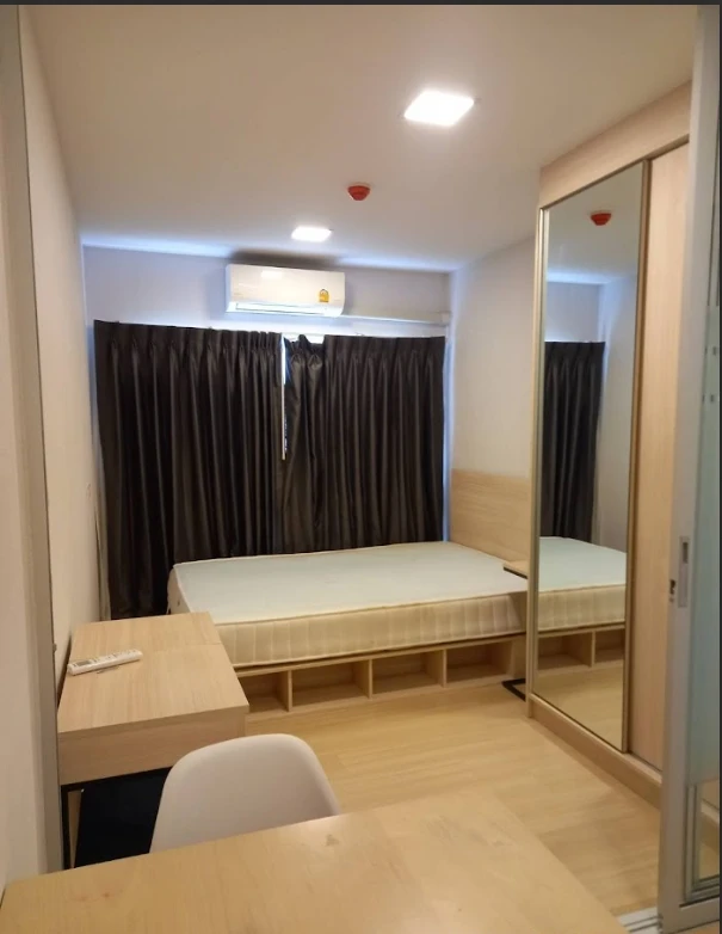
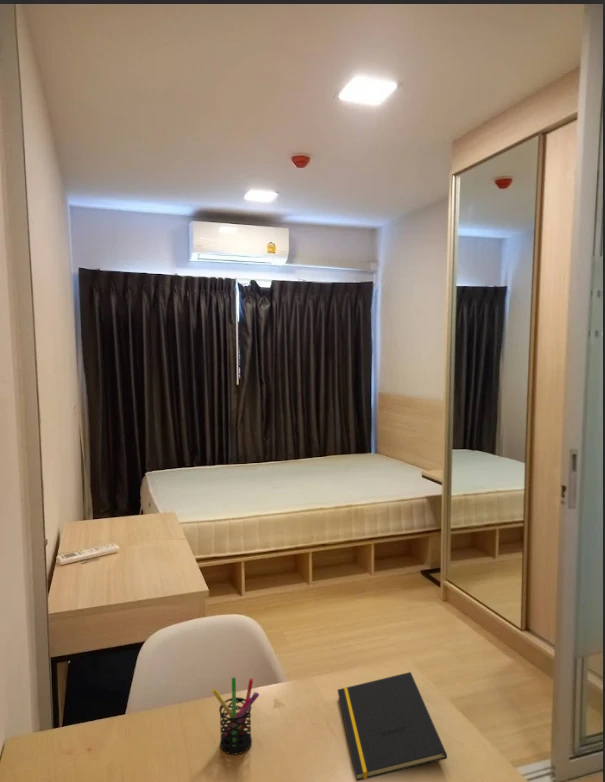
+ notepad [337,671,448,782]
+ pen holder [211,677,260,756]
